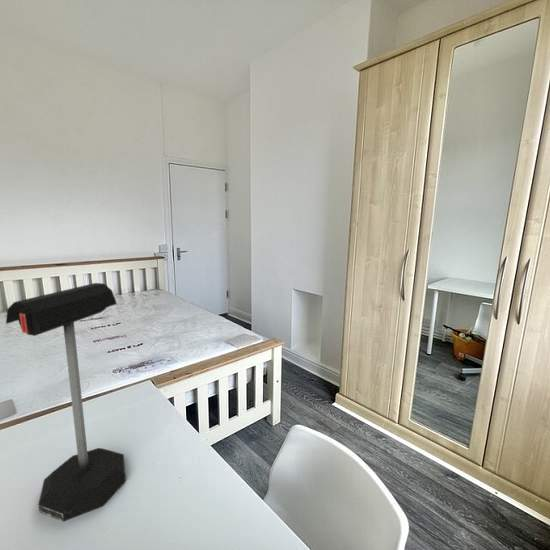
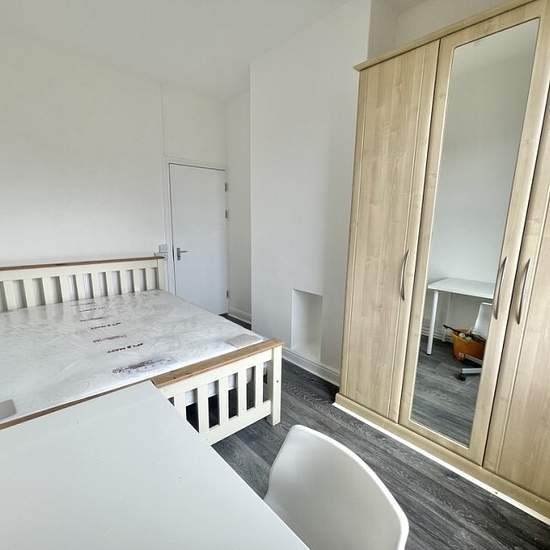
- mailbox [5,282,127,522]
